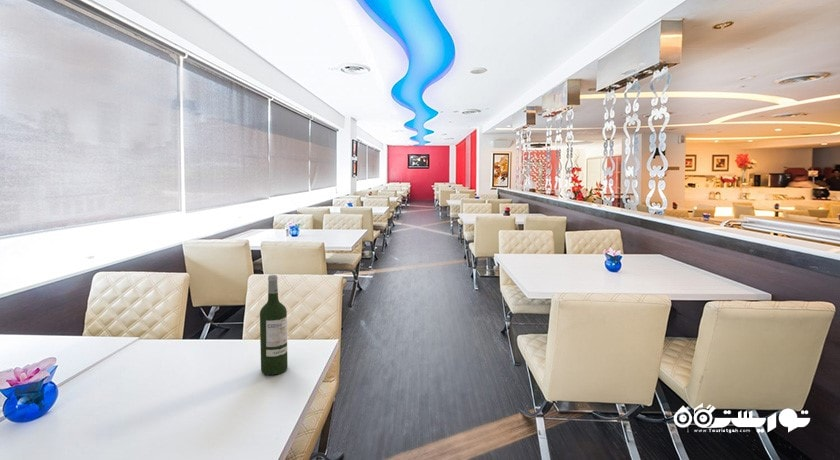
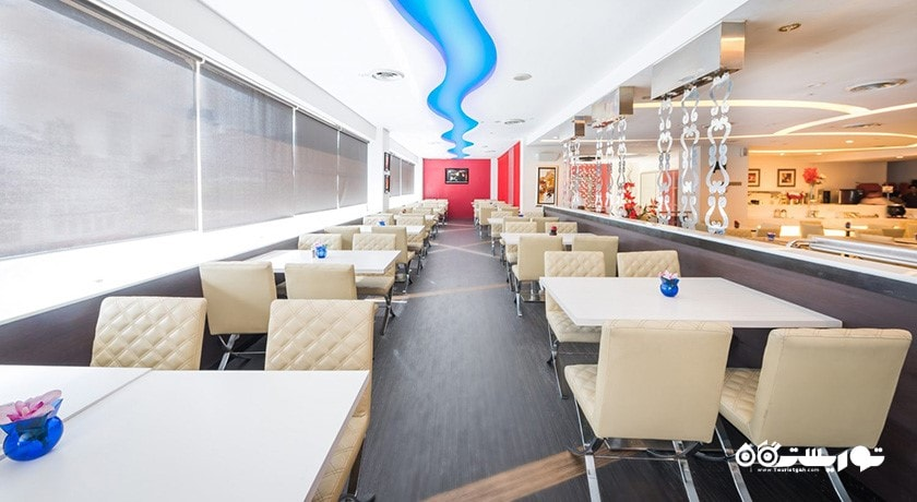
- wine bottle [259,274,289,376]
